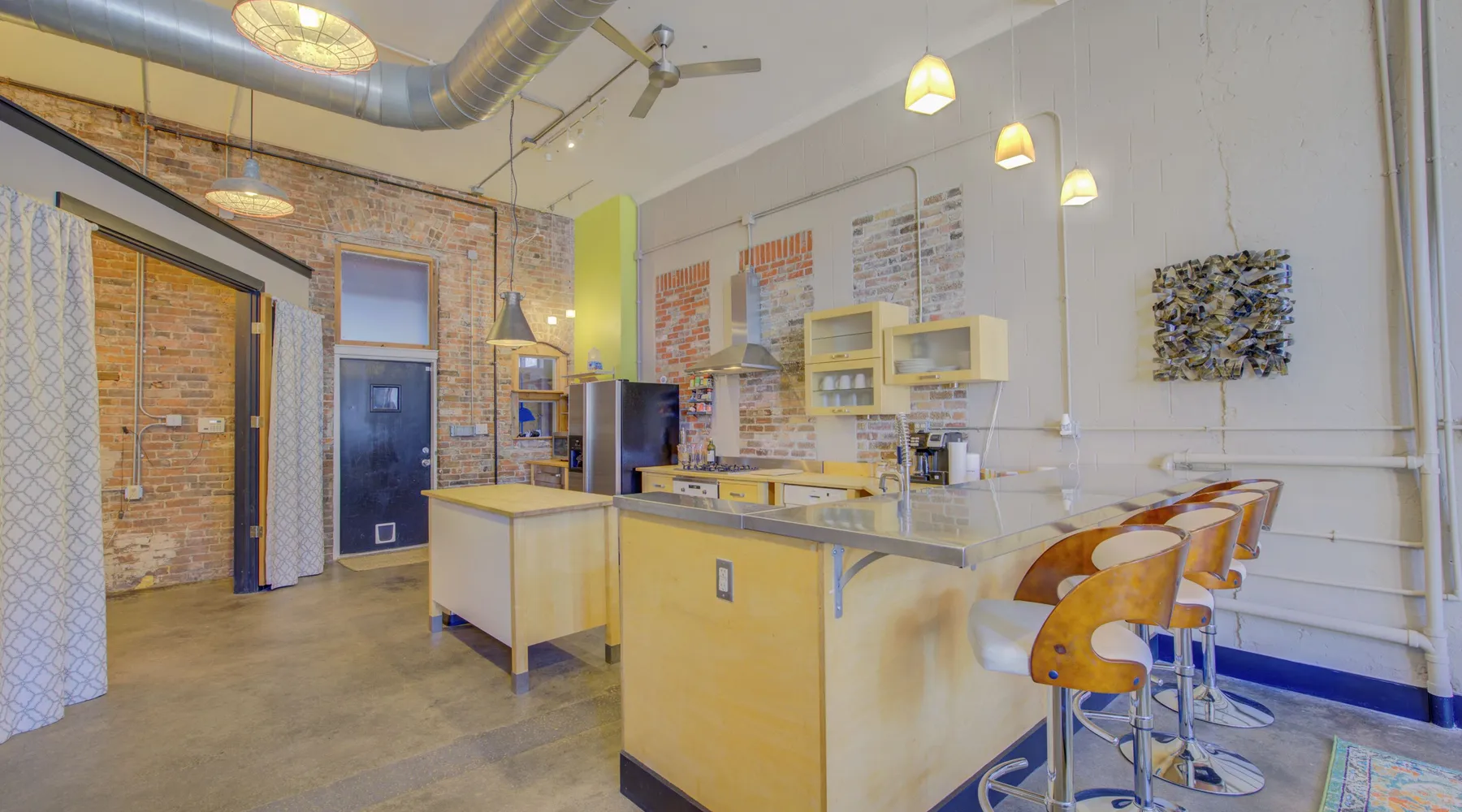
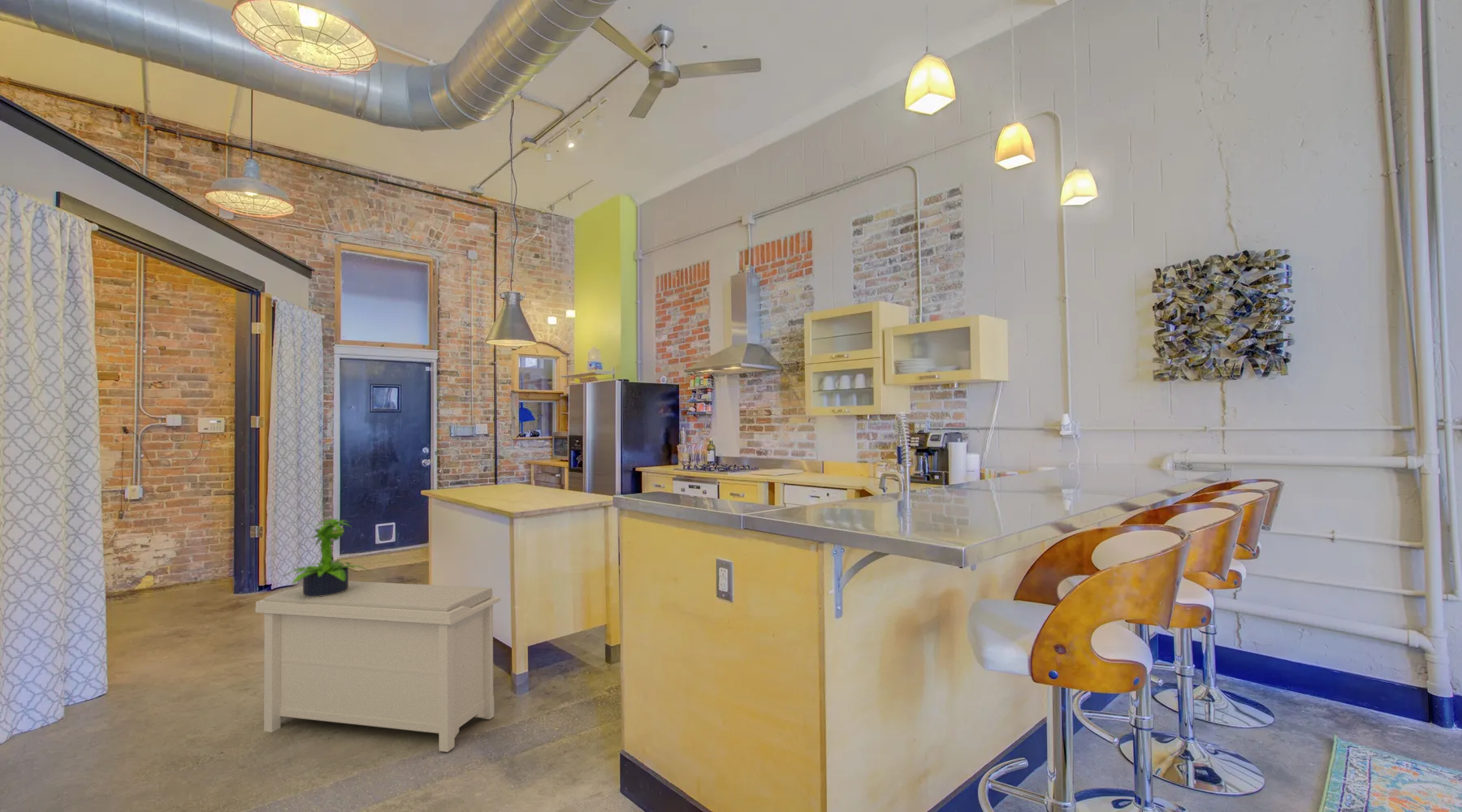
+ bench [254,581,501,753]
+ potted plant [280,518,370,597]
